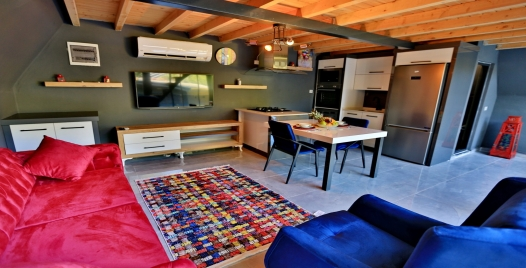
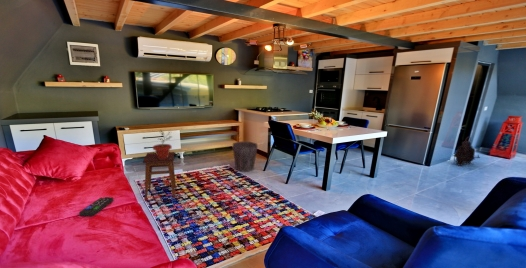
+ remote control [78,196,114,217]
+ waste bin [232,141,259,173]
+ backpack [453,135,481,167]
+ potted plant [152,130,173,159]
+ stool [142,151,177,202]
